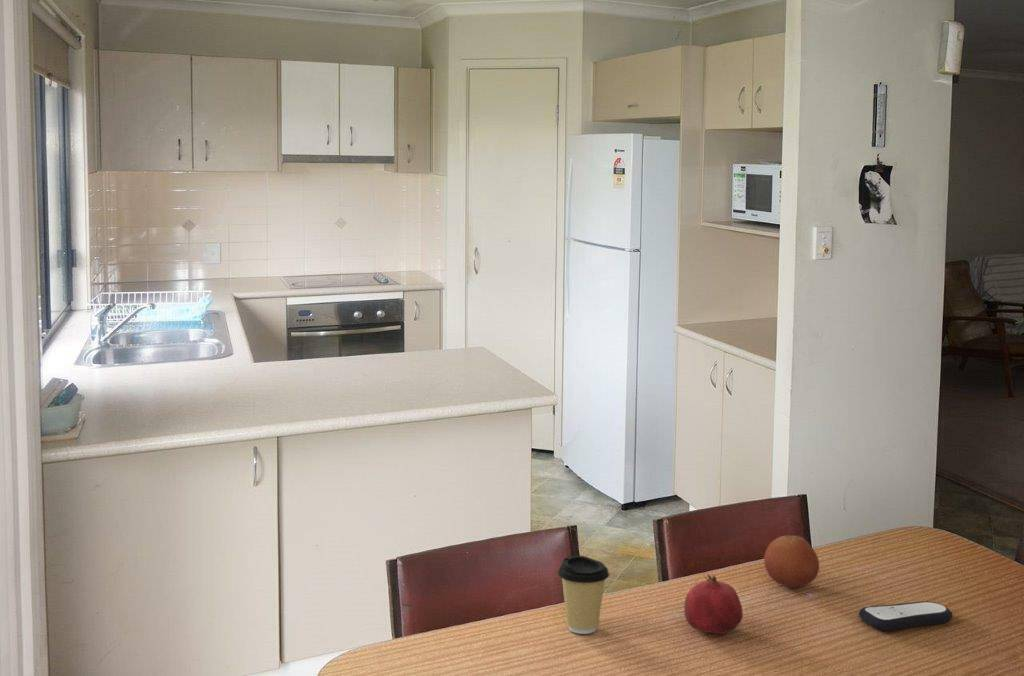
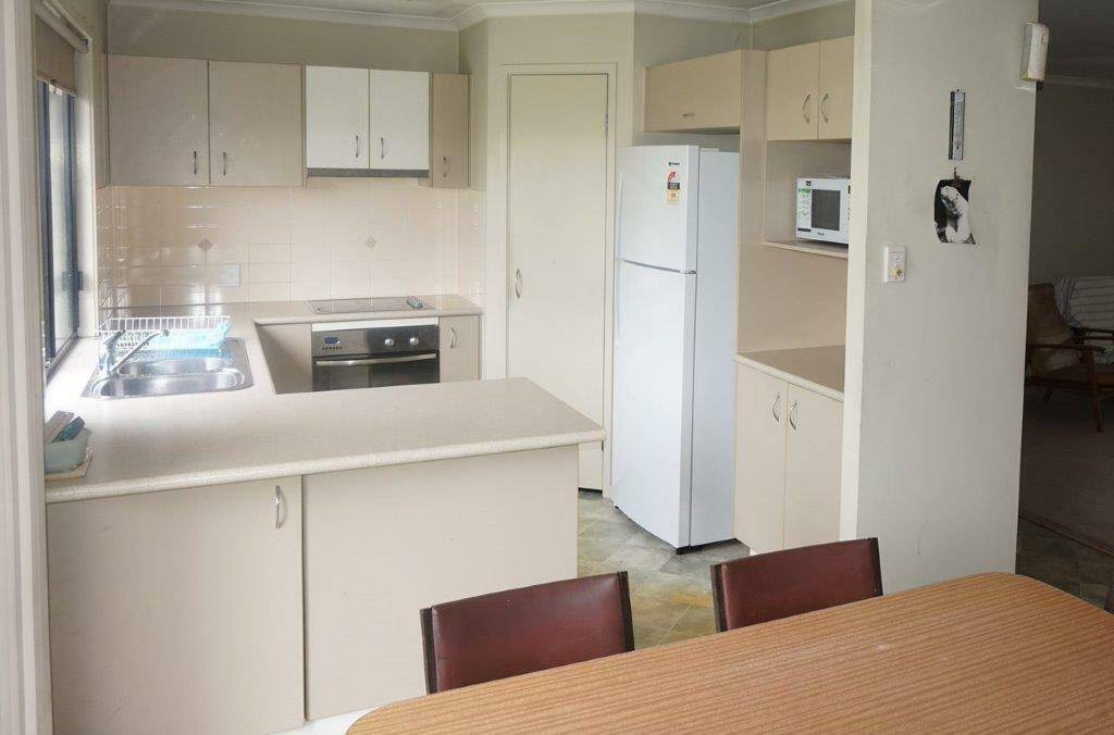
- coffee cup [557,555,610,635]
- fruit [683,573,744,635]
- fruit [763,535,820,588]
- remote control [858,600,954,632]
